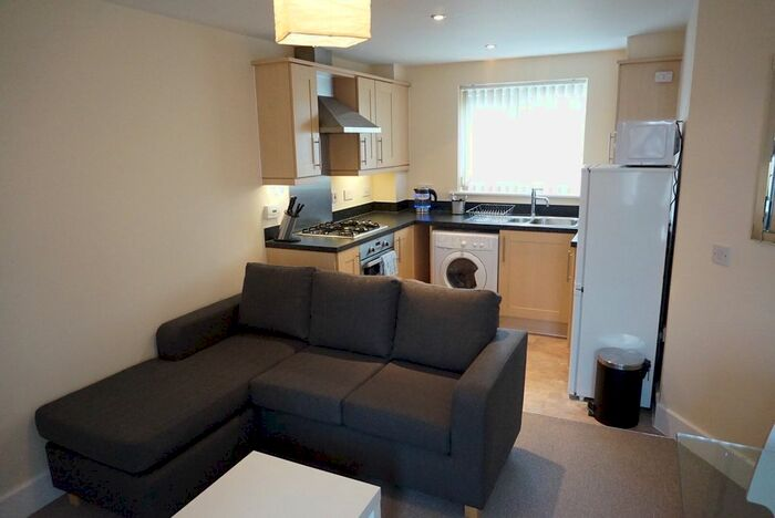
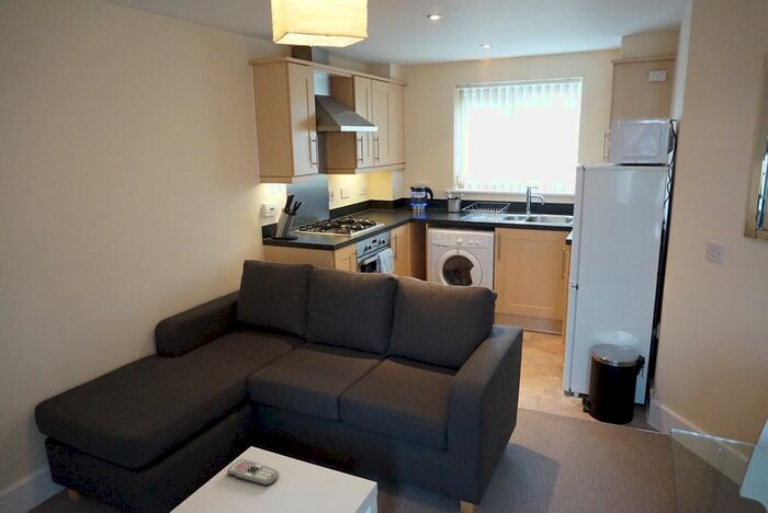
+ remote control [226,458,280,487]
